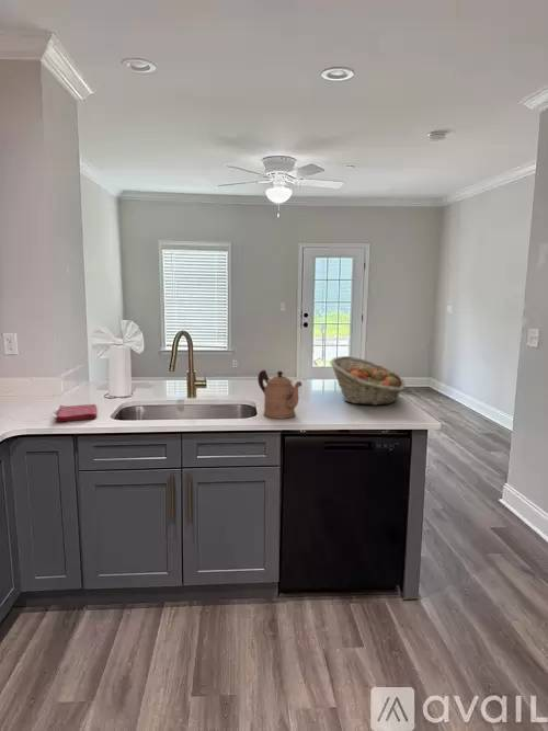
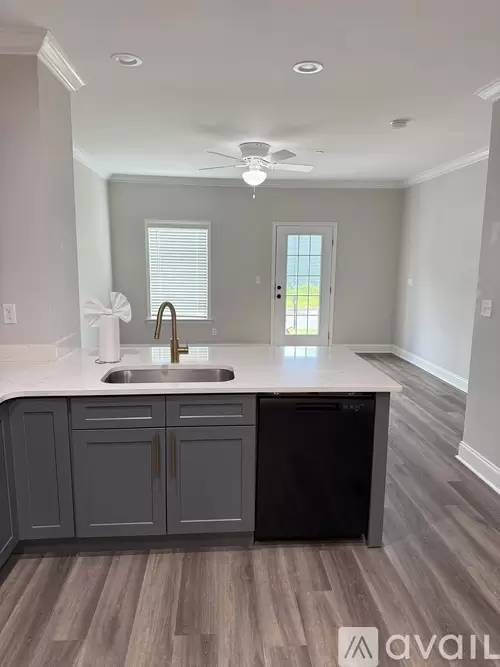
- dish towel [55,403,98,423]
- coffeepot [256,369,302,420]
- fruit basket [329,355,407,407]
